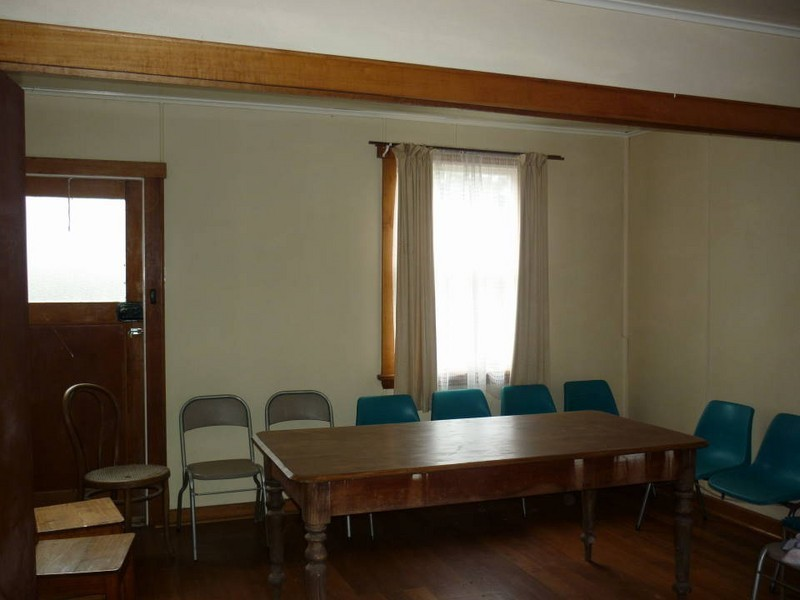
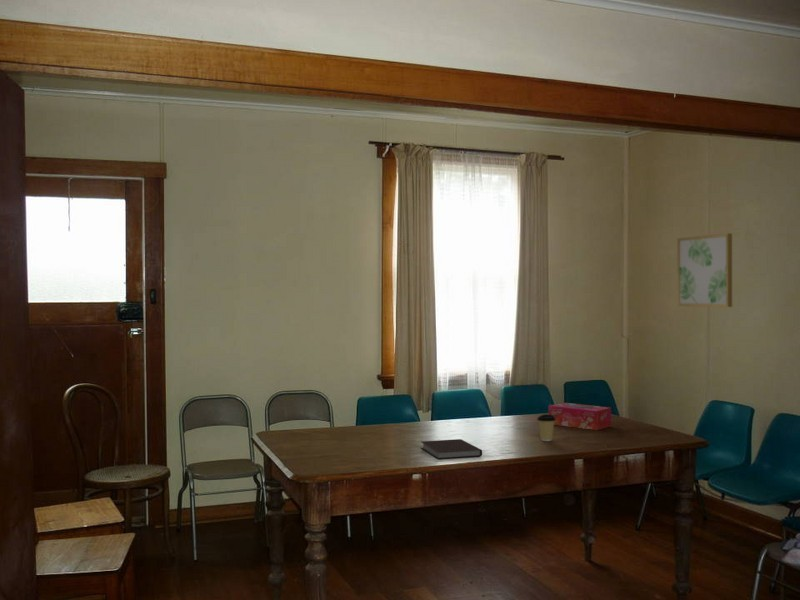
+ tissue box [548,402,612,431]
+ notebook [420,438,483,460]
+ wall art [676,232,733,308]
+ coffee cup [536,413,556,442]
